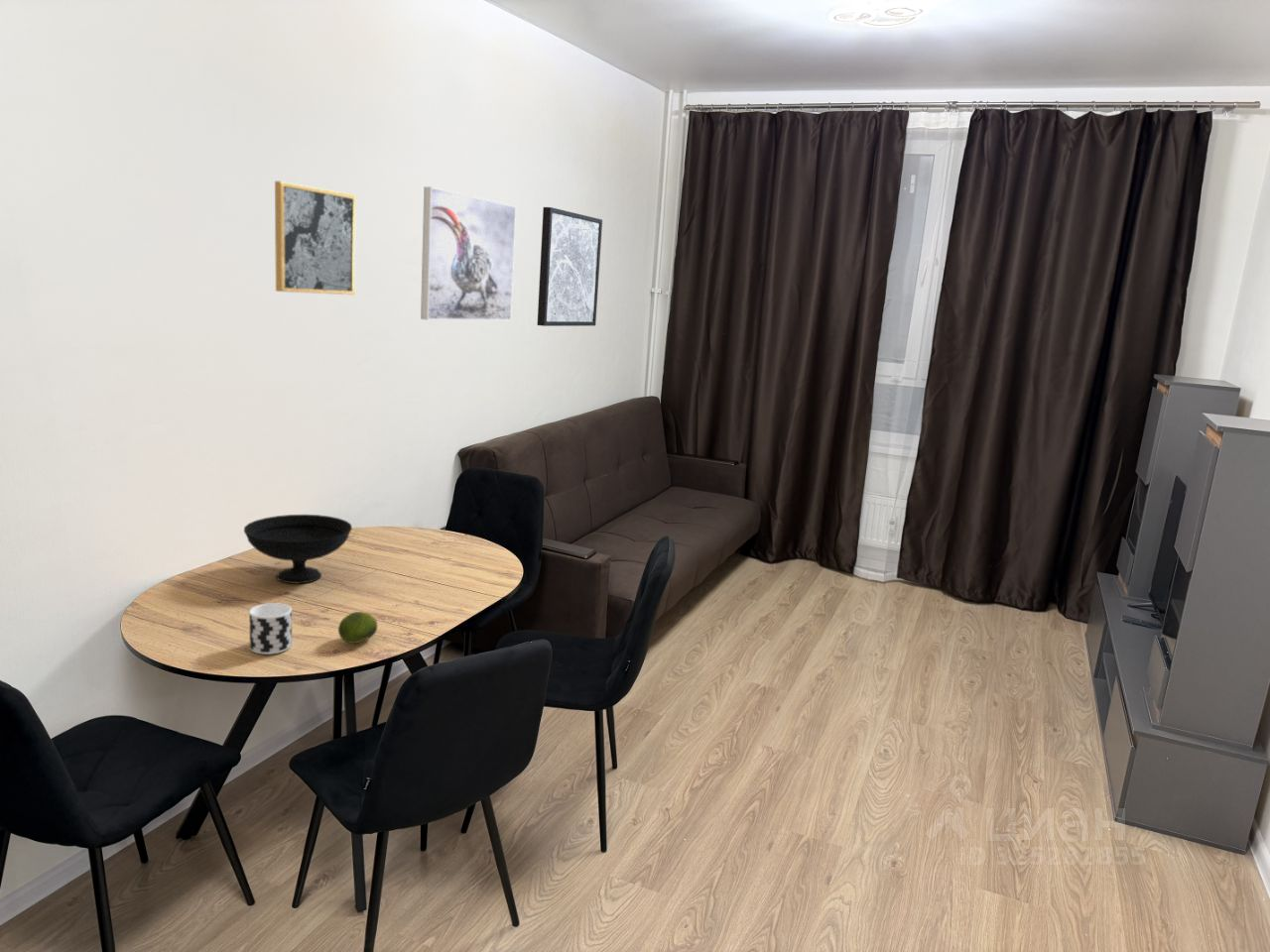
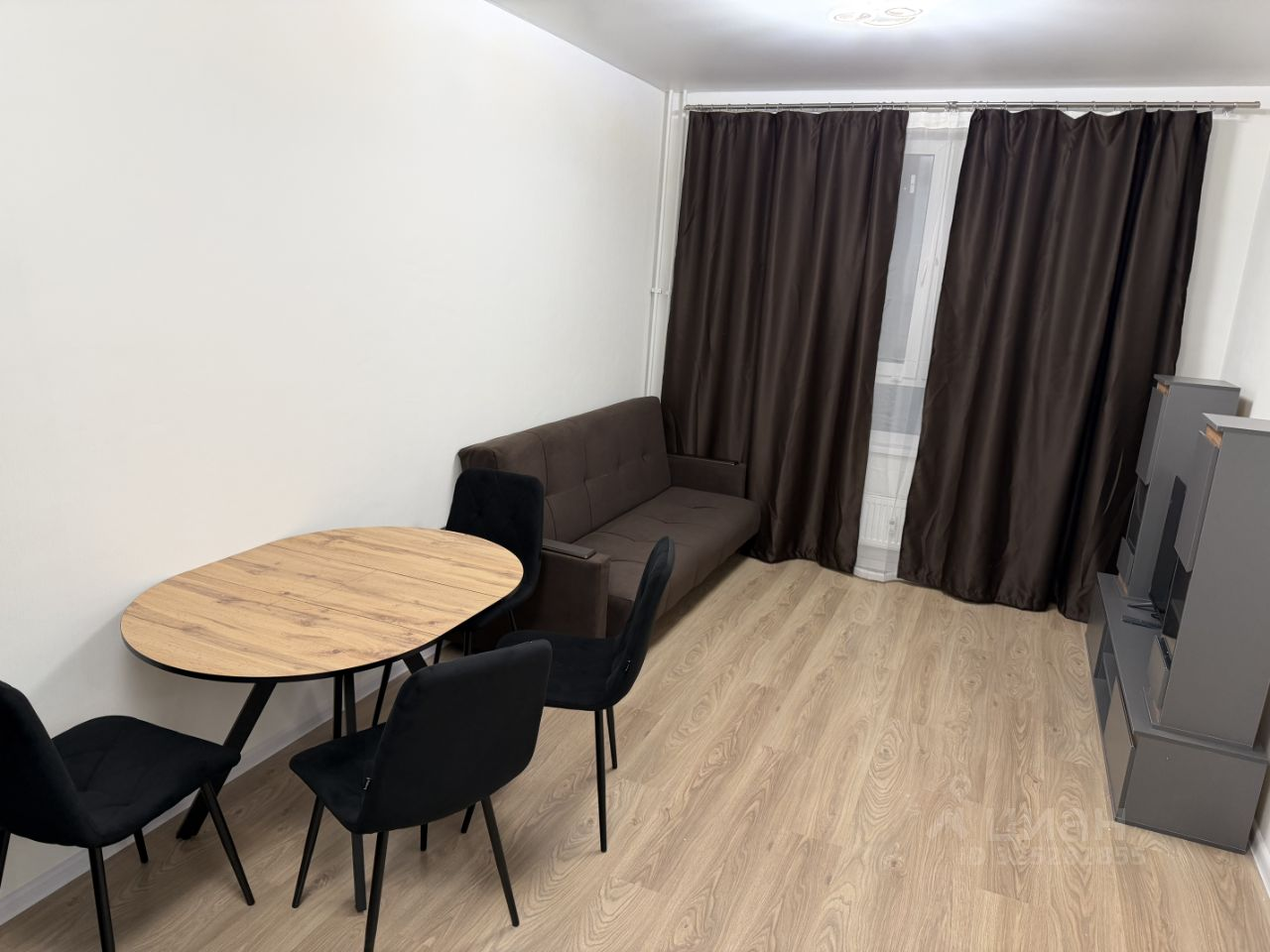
- fruit [337,611,378,645]
- wall art [274,180,357,296]
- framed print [420,185,517,321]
- cup [248,602,293,655]
- wall art [537,206,603,327]
- bowl [243,514,353,584]
